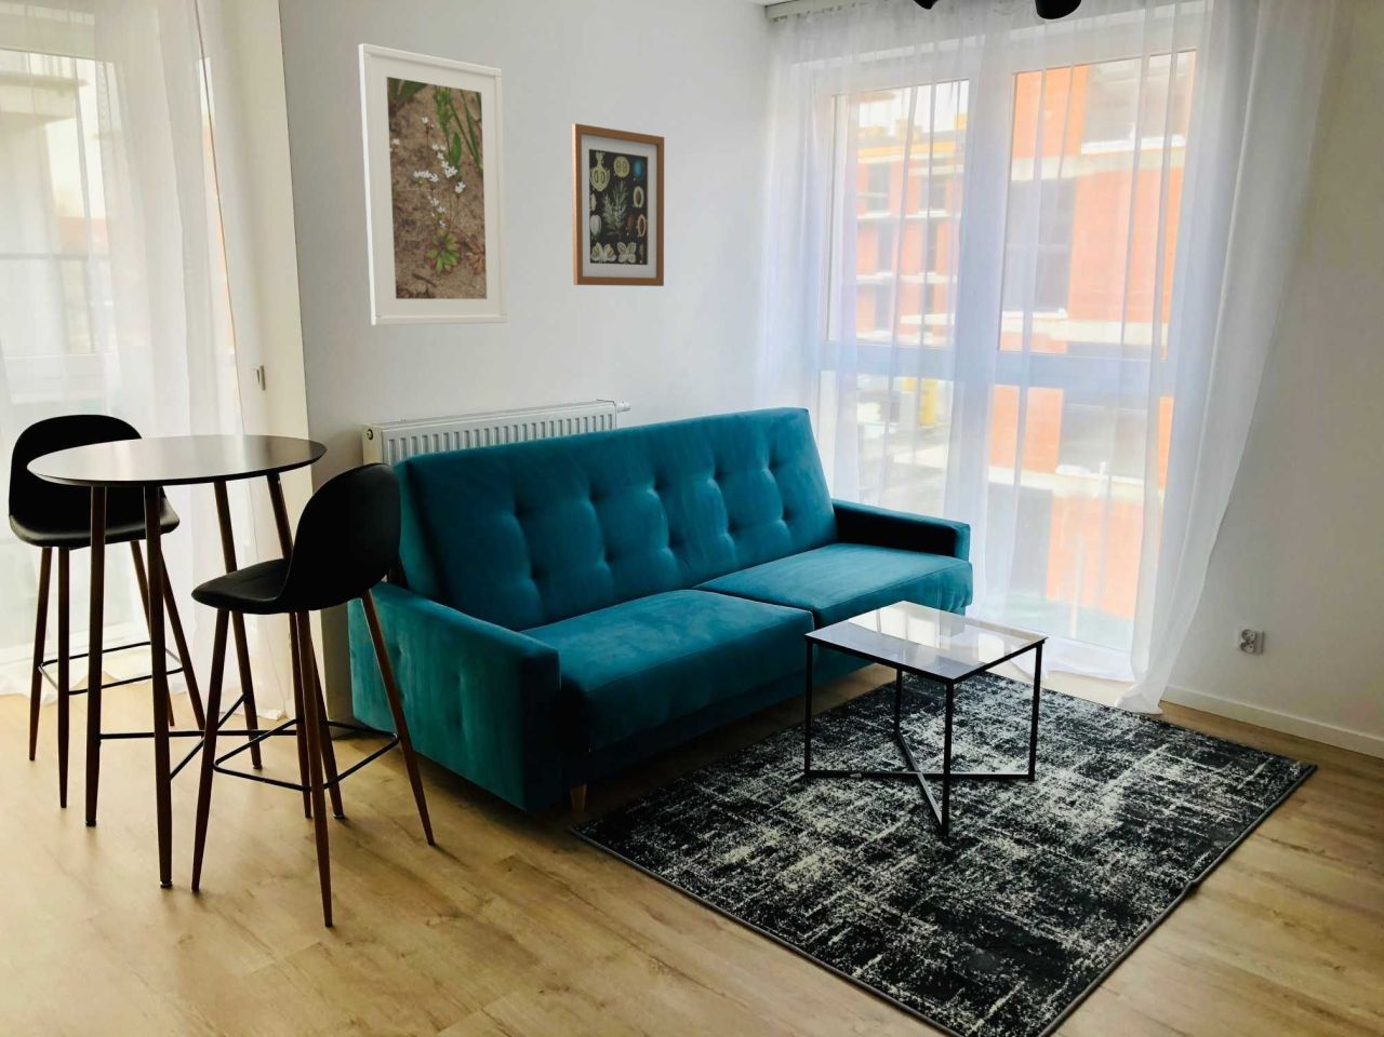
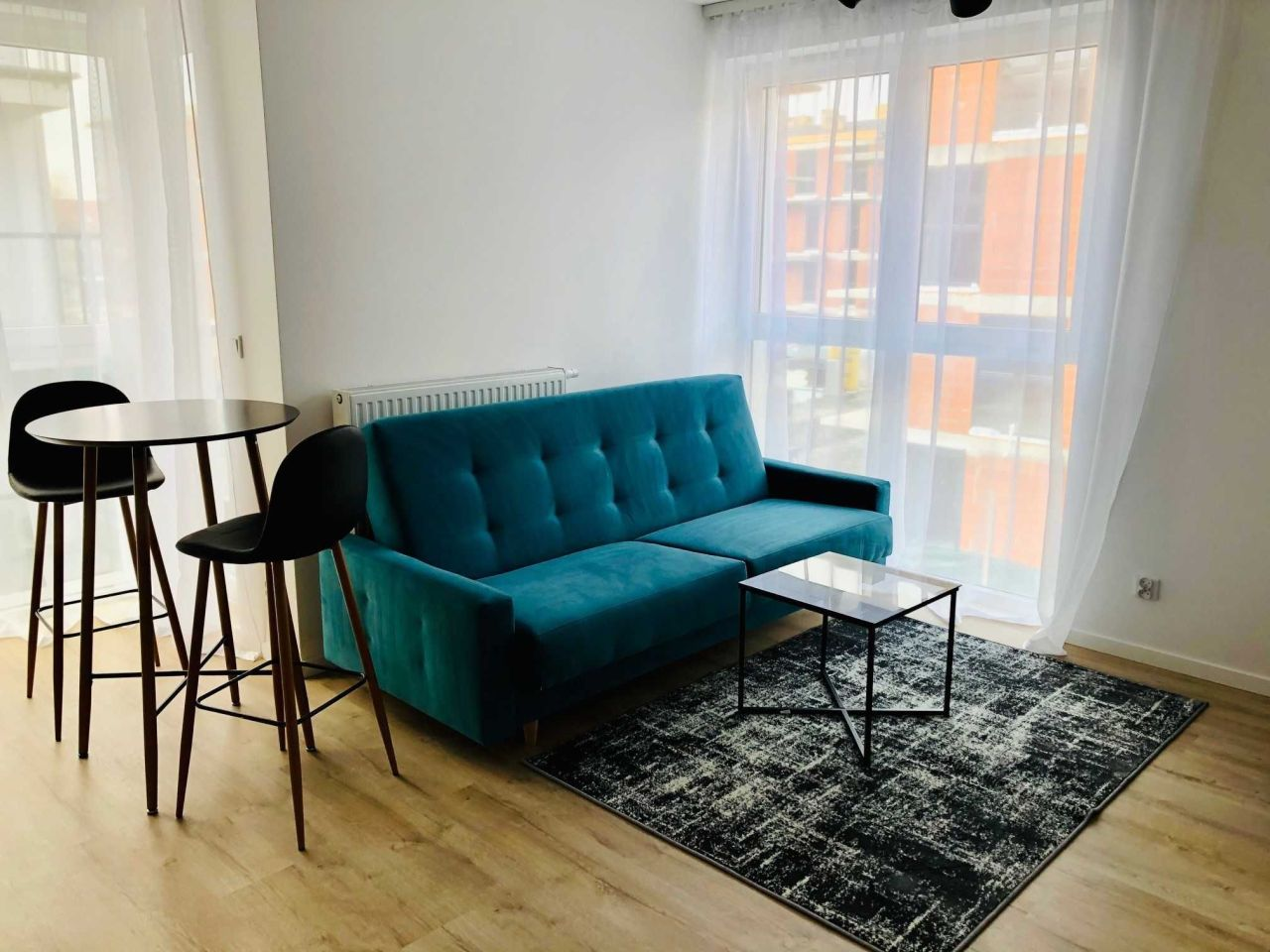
- wall art [571,122,665,288]
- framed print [357,42,508,326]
